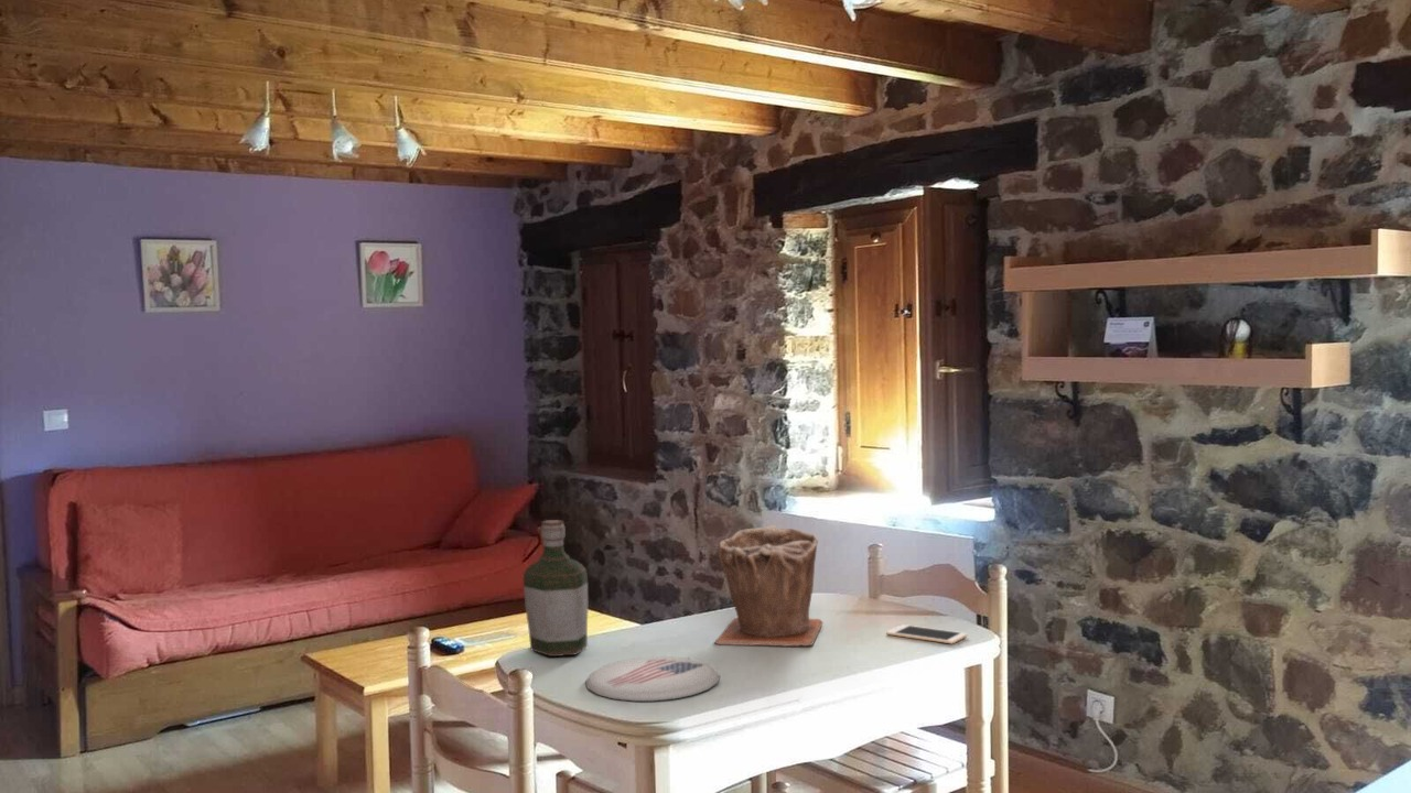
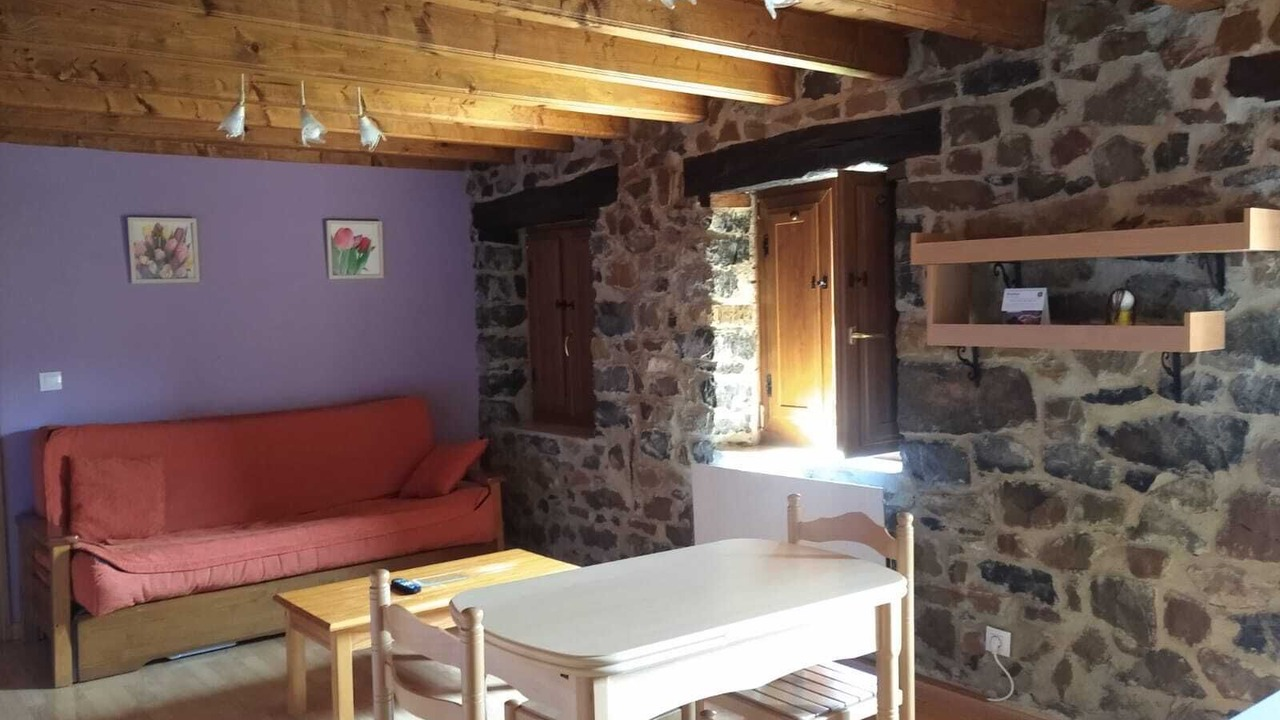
- bottle [523,519,589,658]
- cell phone [885,623,968,645]
- plant pot [713,524,825,648]
- plate [584,655,721,703]
